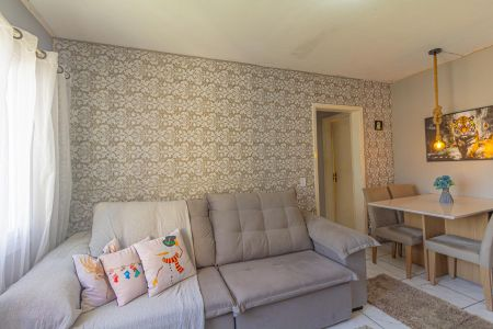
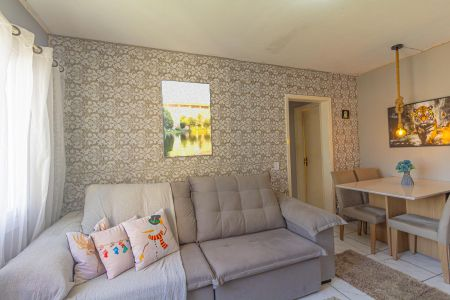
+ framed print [160,79,214,159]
